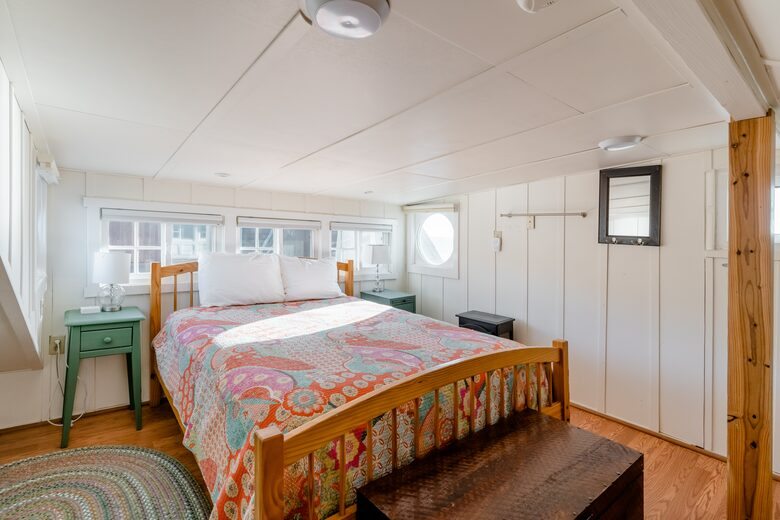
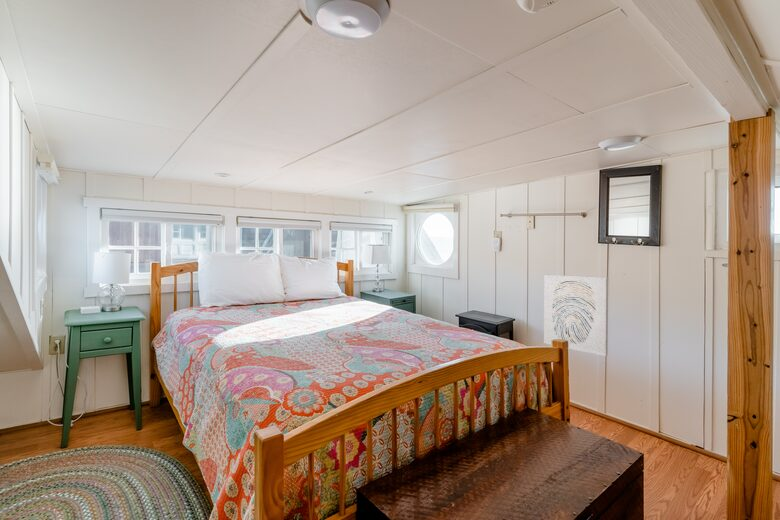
+ wall art [543,274,609,357]
